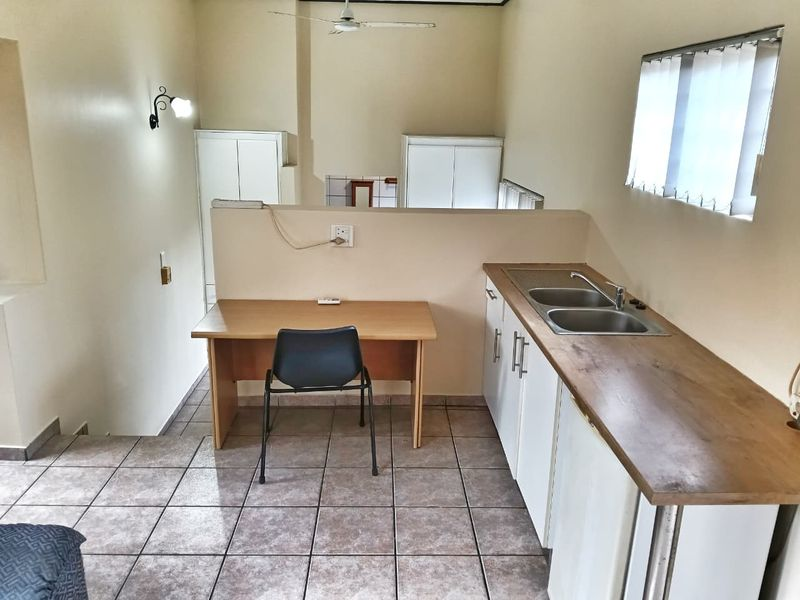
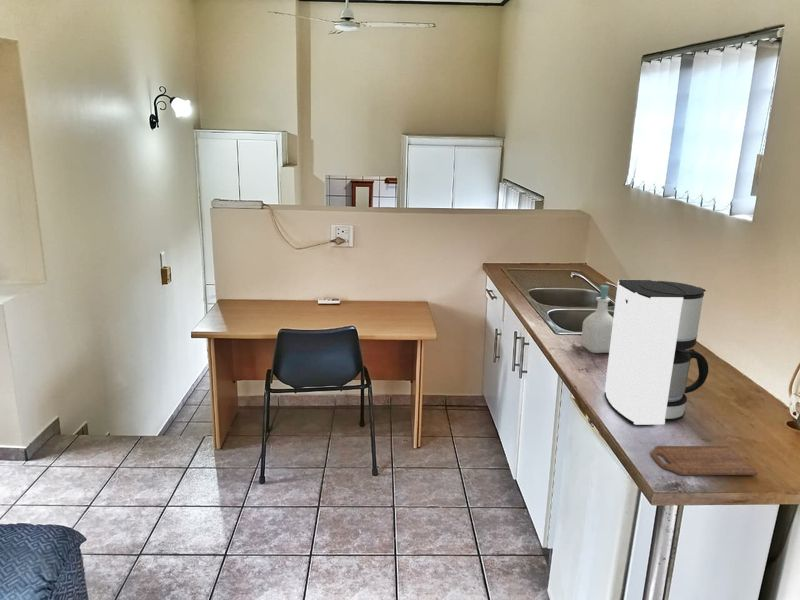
+ coffee maker [604,278,709,426]
+ cutting board [650,445,759,476]
+ soap bottle [580,284,614,354]
